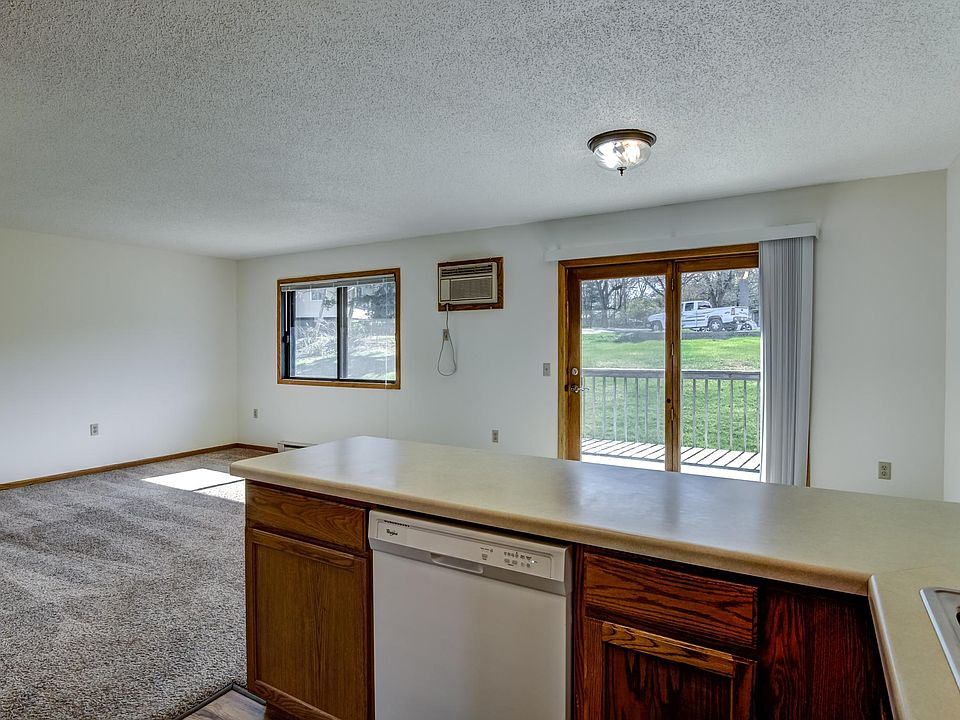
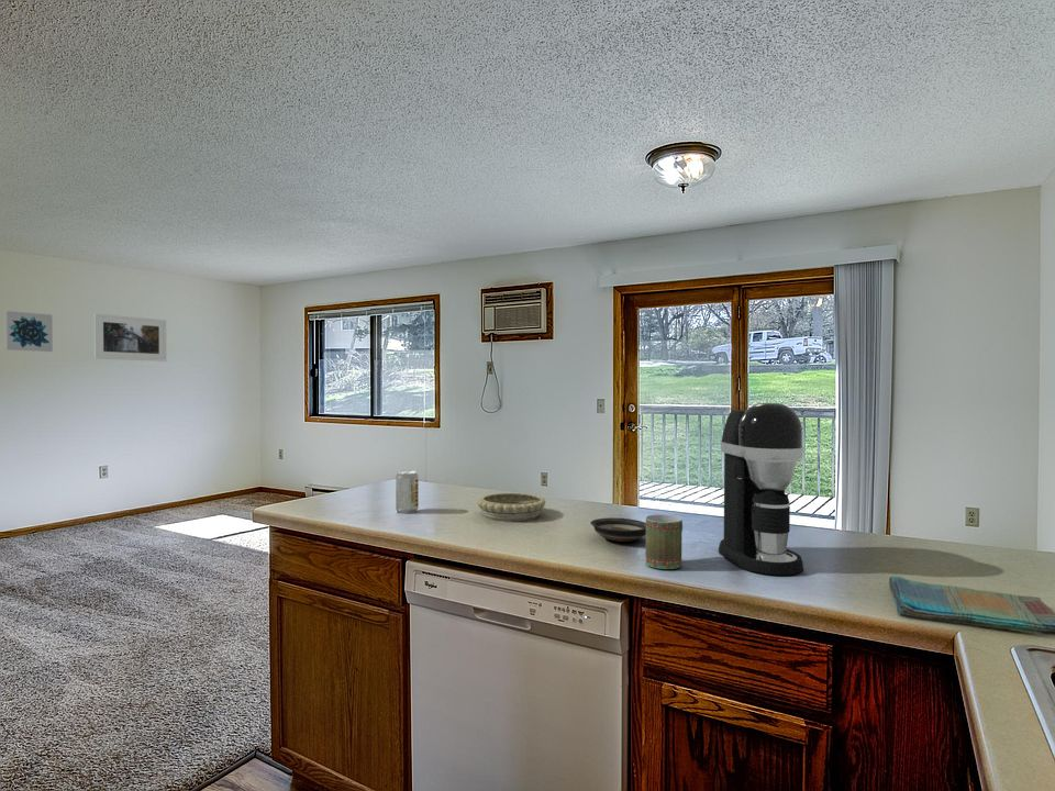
+ dish towel [888,576,1055,637]
+ wall art [3,310,54,353]
+ coffee maker [718,402,804,576]
+ beverage can [395,470,420,514]
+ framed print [93,313,167,363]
+ saucer [589,516,646,543]
+ mug [645,514,684,570]
+ decorative bowl [476,492,546,522]
